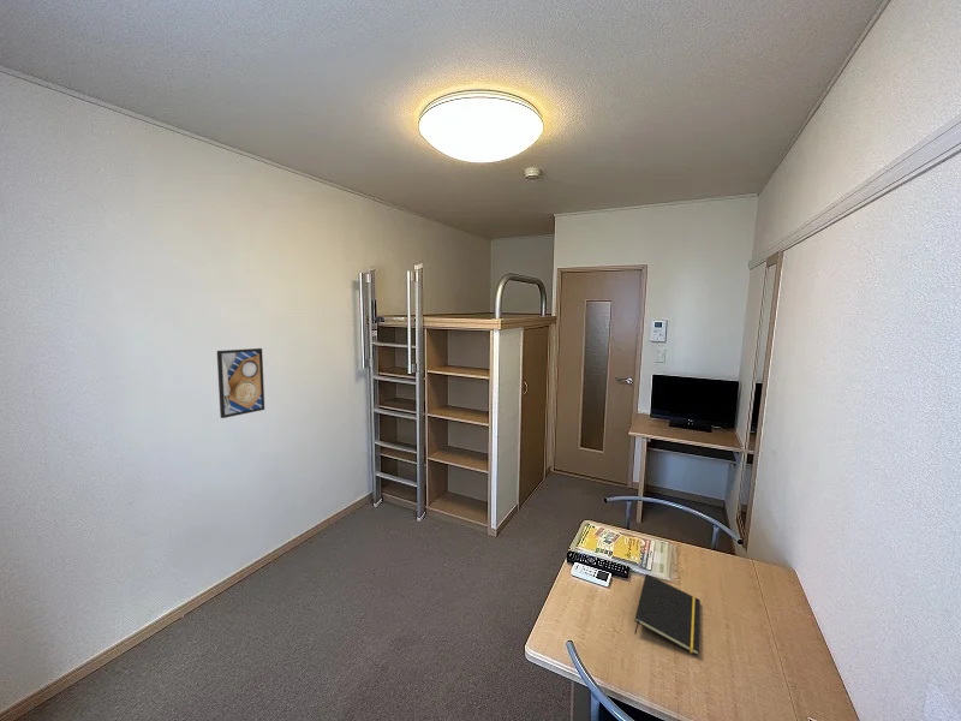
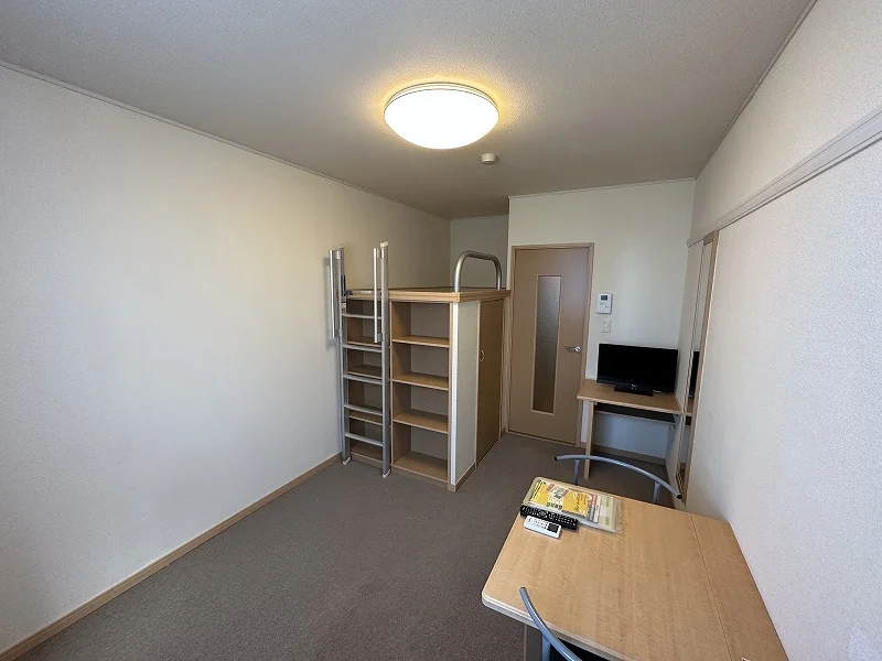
- notepad [634,573,702,657]
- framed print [216,347,265,419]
